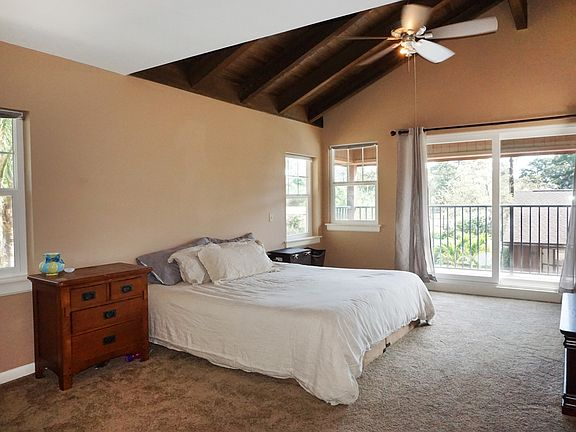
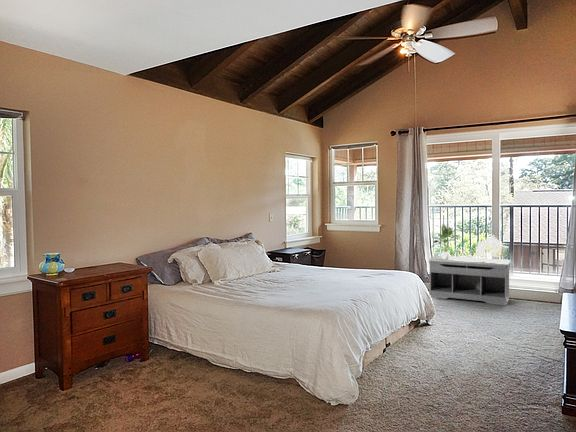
+ bench [428,255,511,306]
+ dried flowers [475,232,504,260]
+ potted plant [430,223,460,259]
